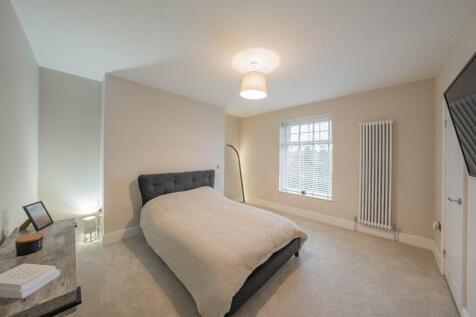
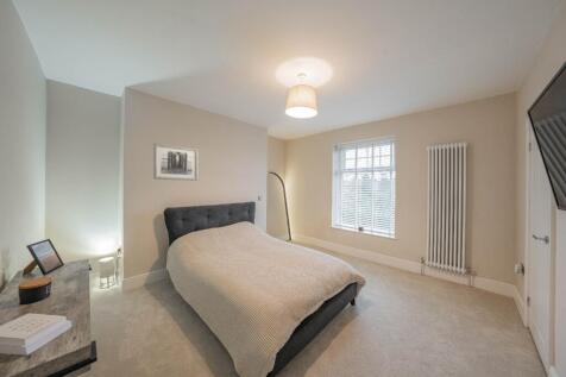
+ wall art [152,143,200,182]
